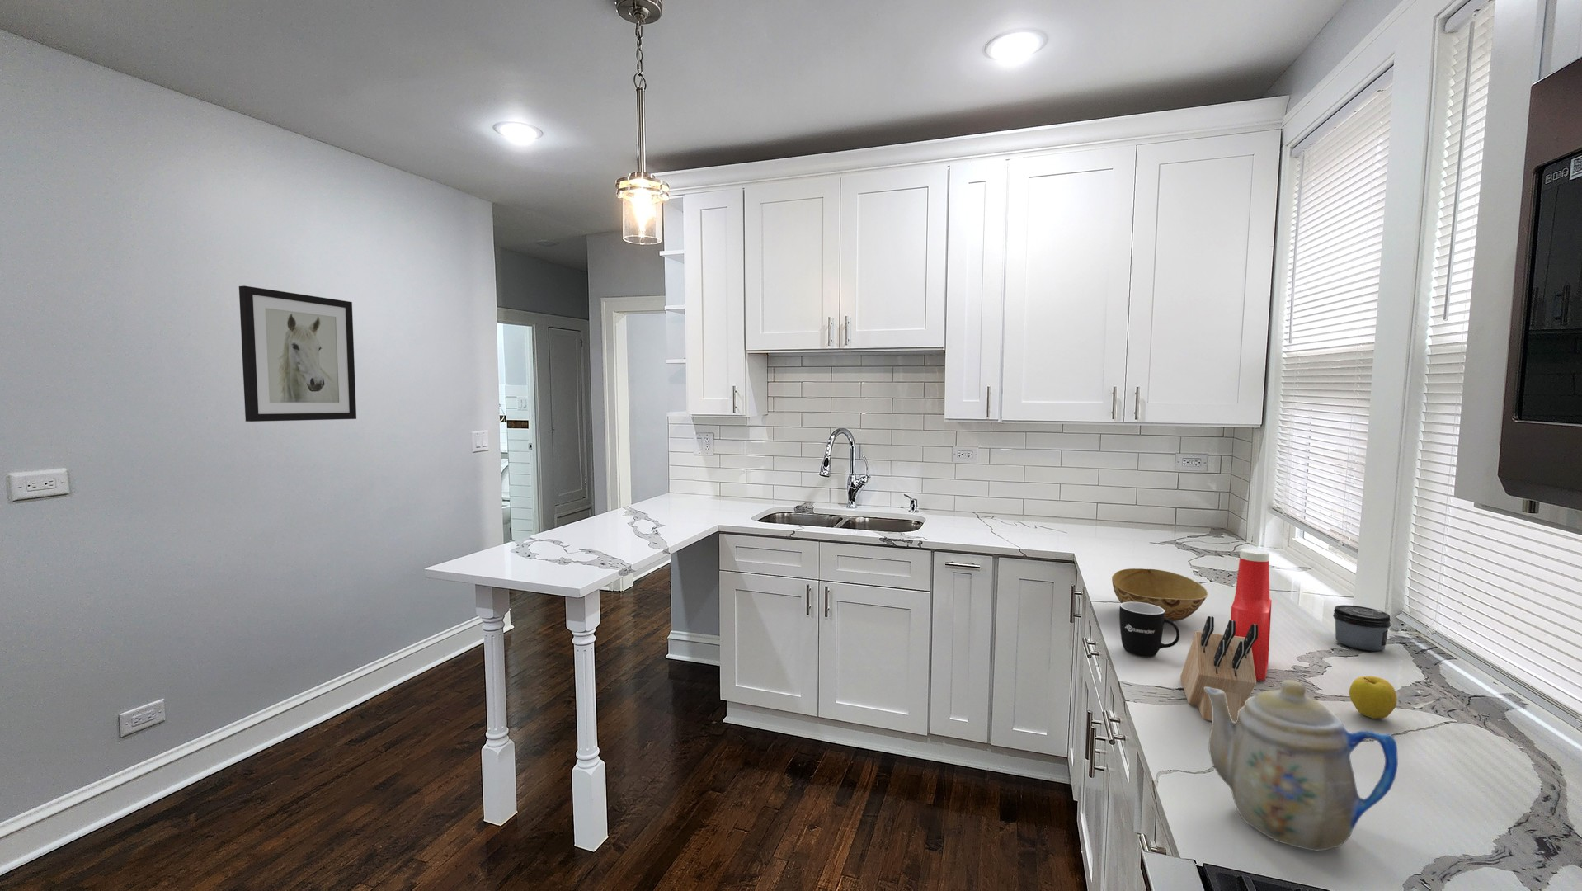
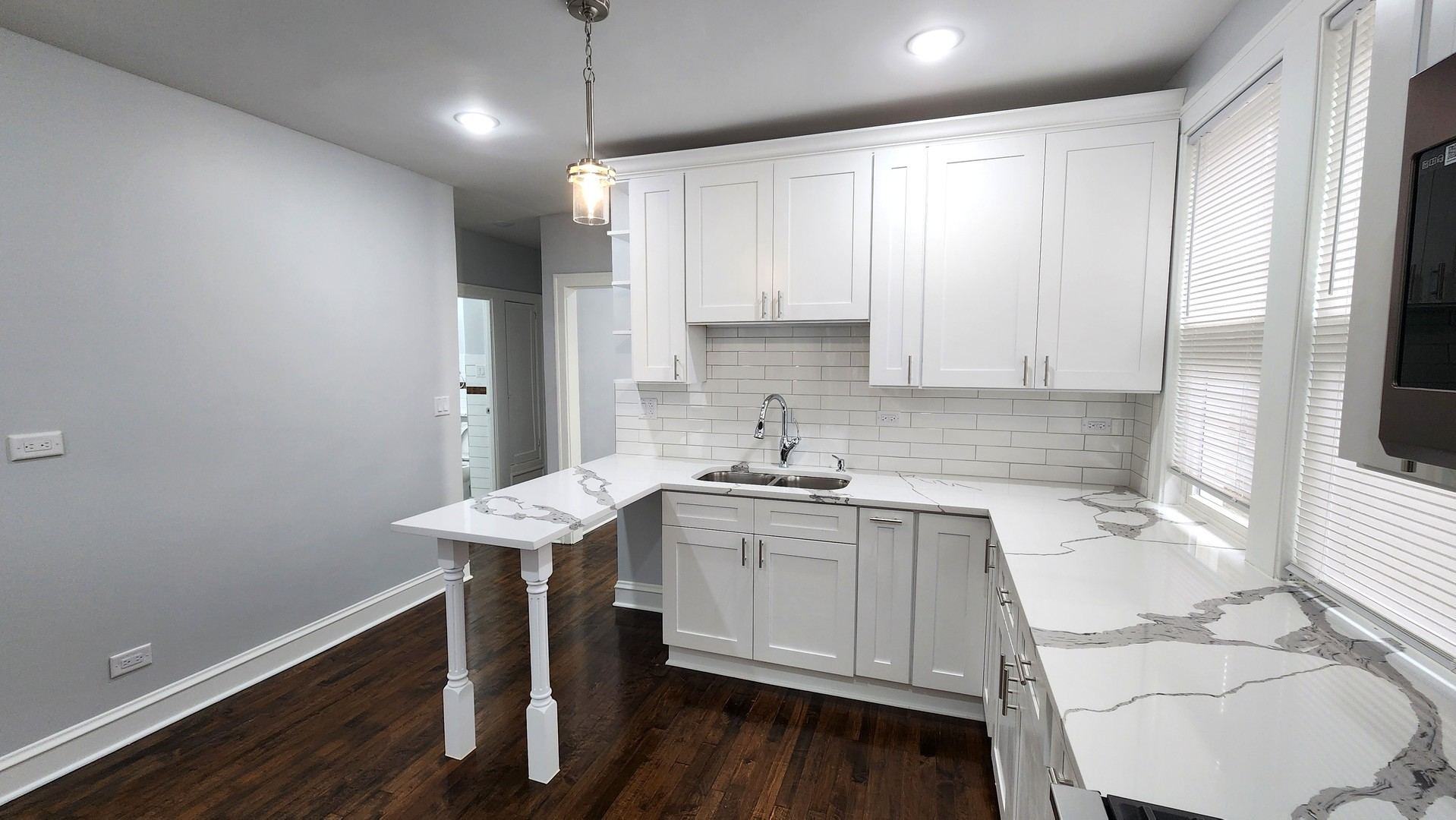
- wall art [238,285,357,423]
- mug [1118,602,1180,657]
- jar [1332,604,1392,652]
- teapot [1204,679,1398,852]
- apple [1348,676,1398,719]
- bowl [1112,567,1209,623]
- soap bottle [1230,548,1272,681]
- knife block [1180,615,1258,723]
